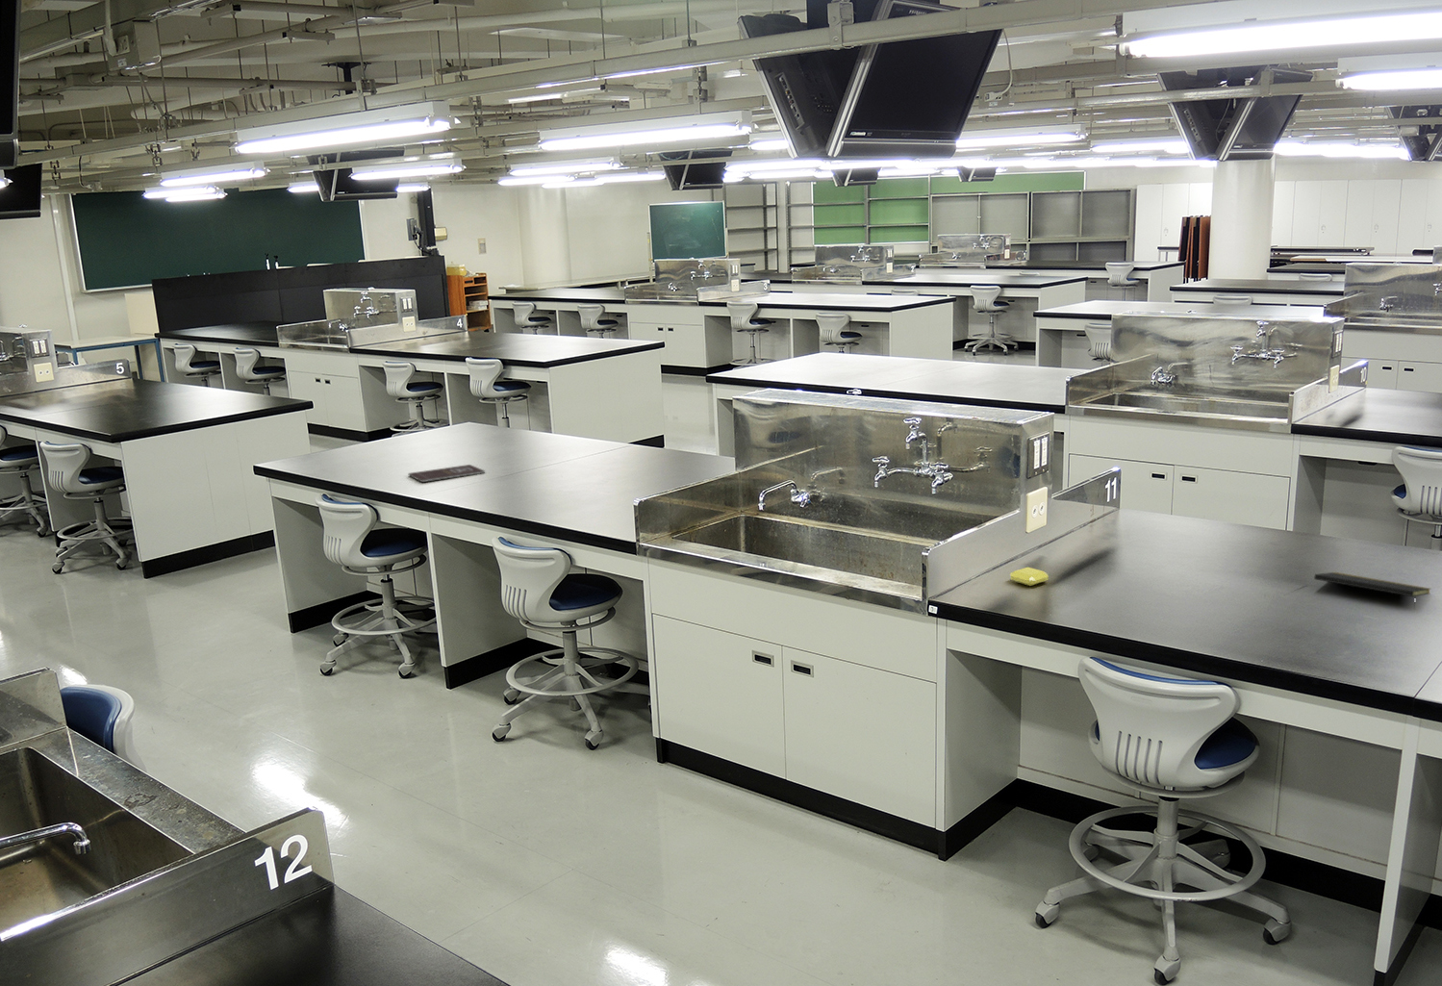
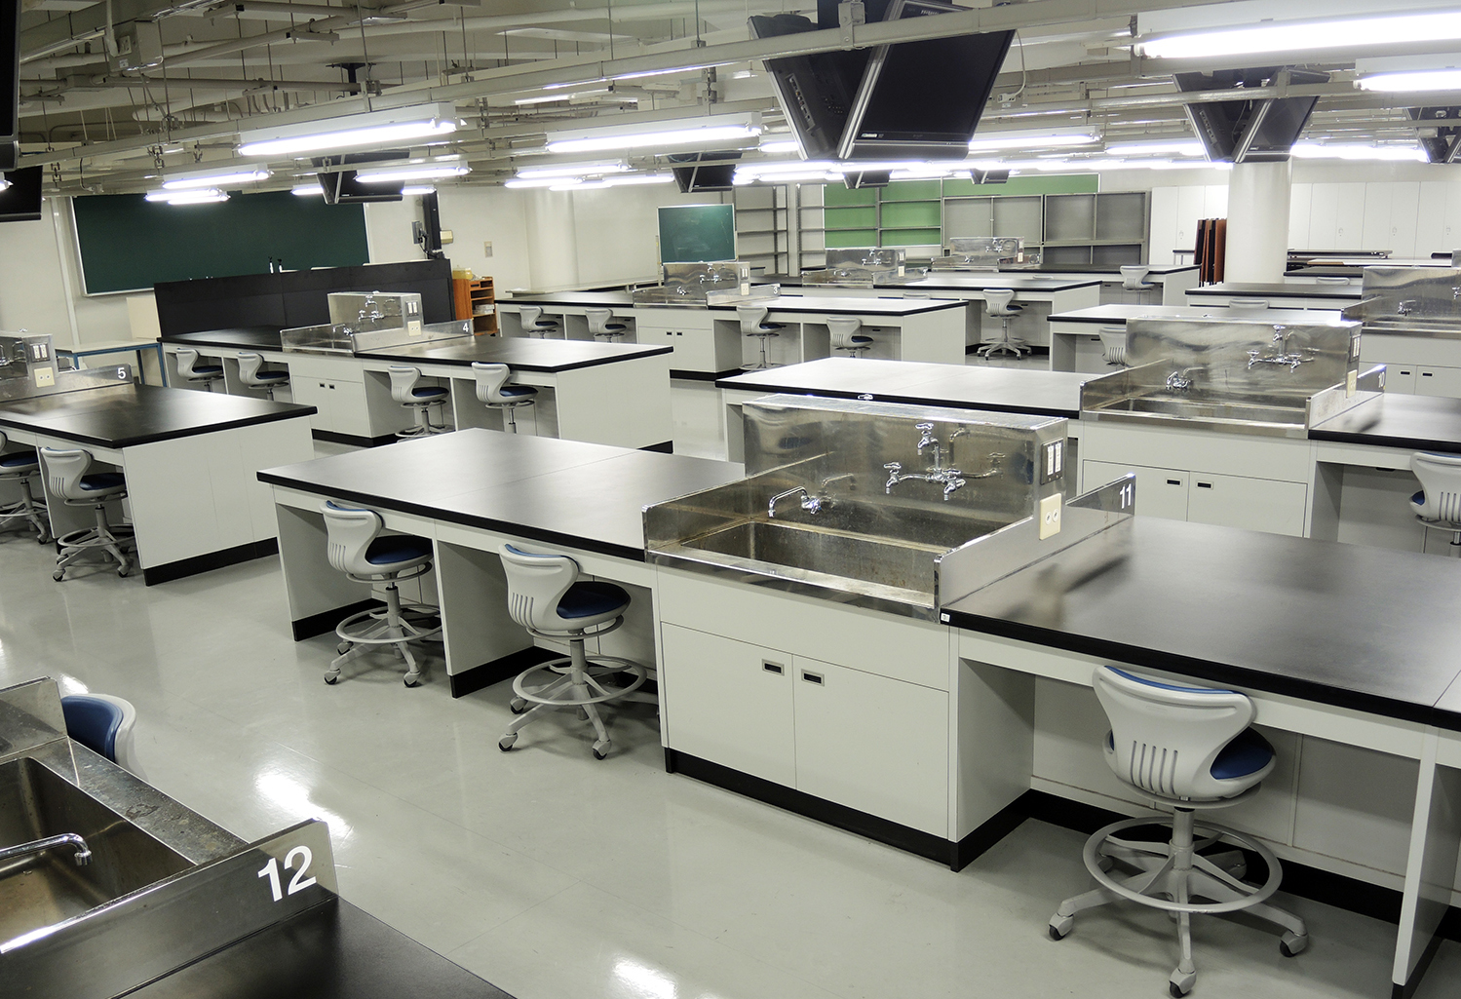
- soap bar [1009,566,1050,587]
- book [407,463,485,483]
- notepad [1313,572,1432,610]
